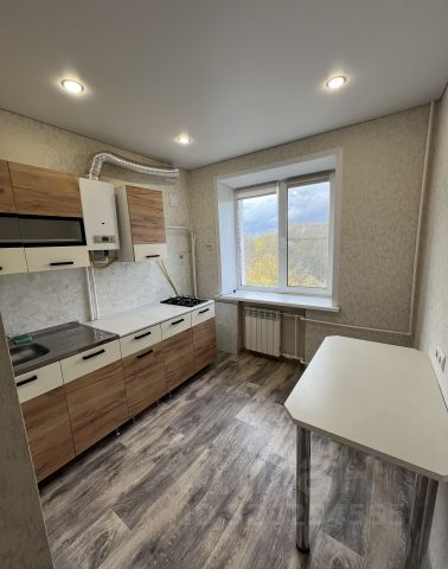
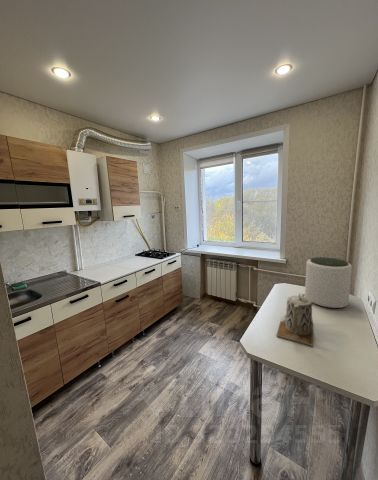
+ plant pot [304,256,353,309]
+ teapot [275,292,314,347]
